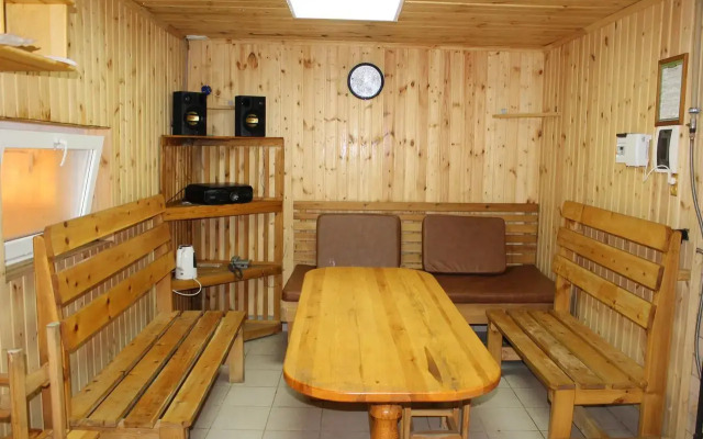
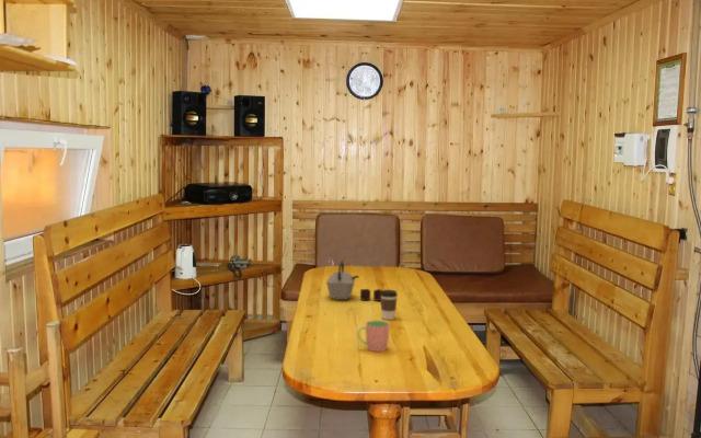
+ cup [356,320,391,353]
+ kettle [325,260,383,302]
+ coffee cup [380,289,399,321]
